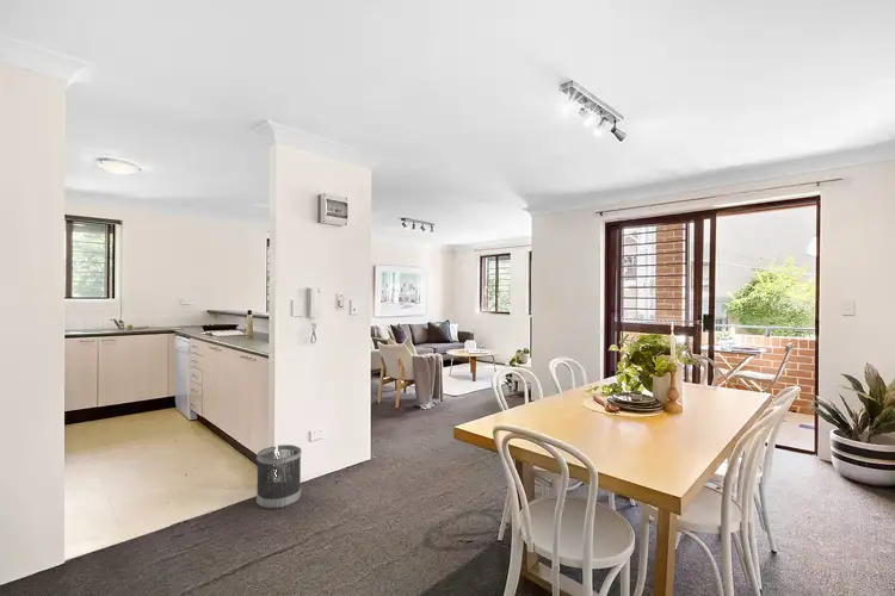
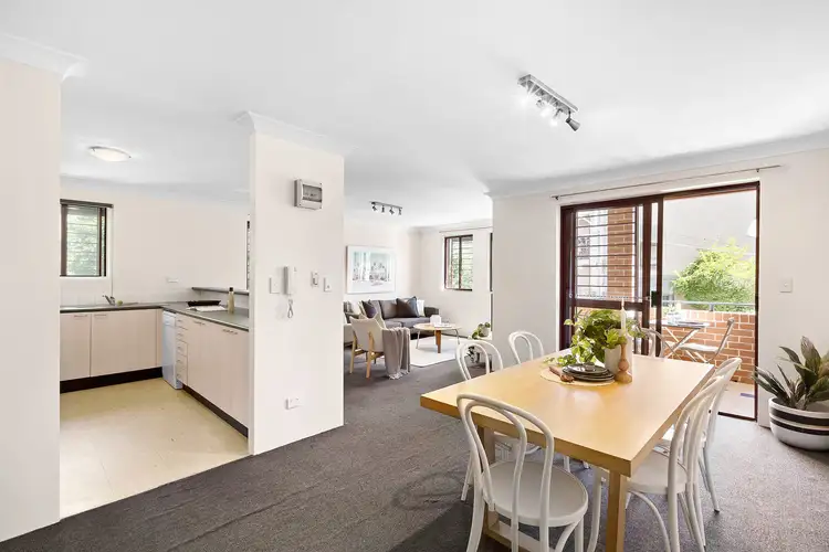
- wastebasket [255,443,302,510]
